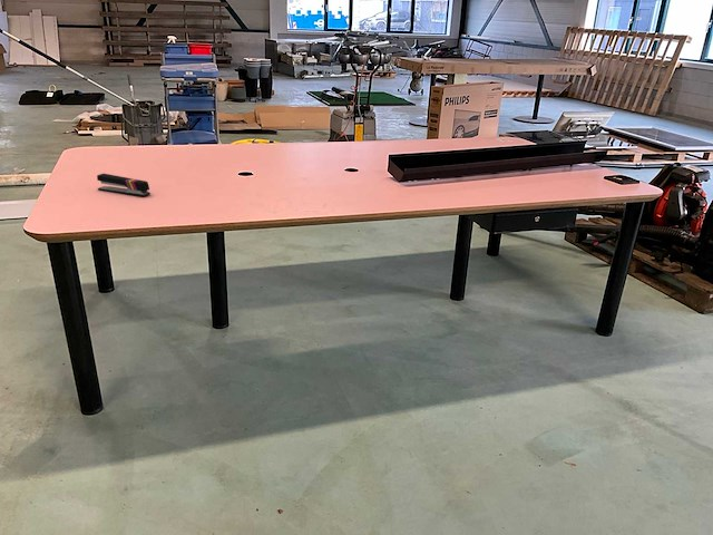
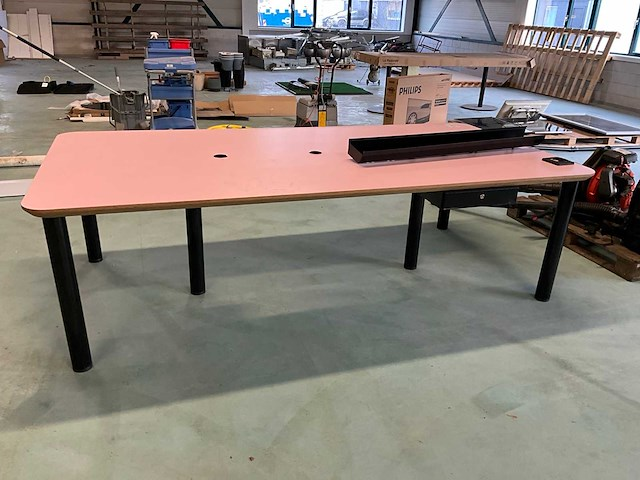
- stapler [96,173,152,197]
